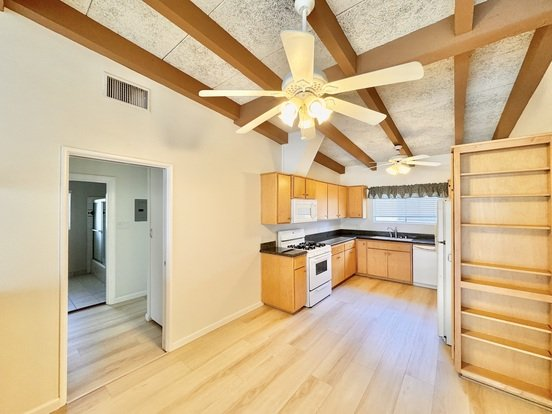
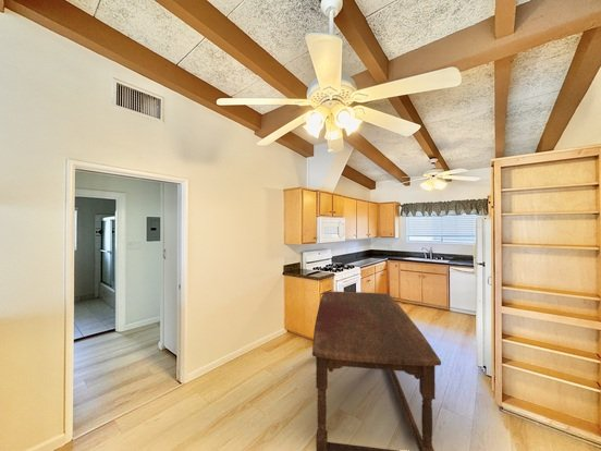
+ dining table [311,291,442,451]
